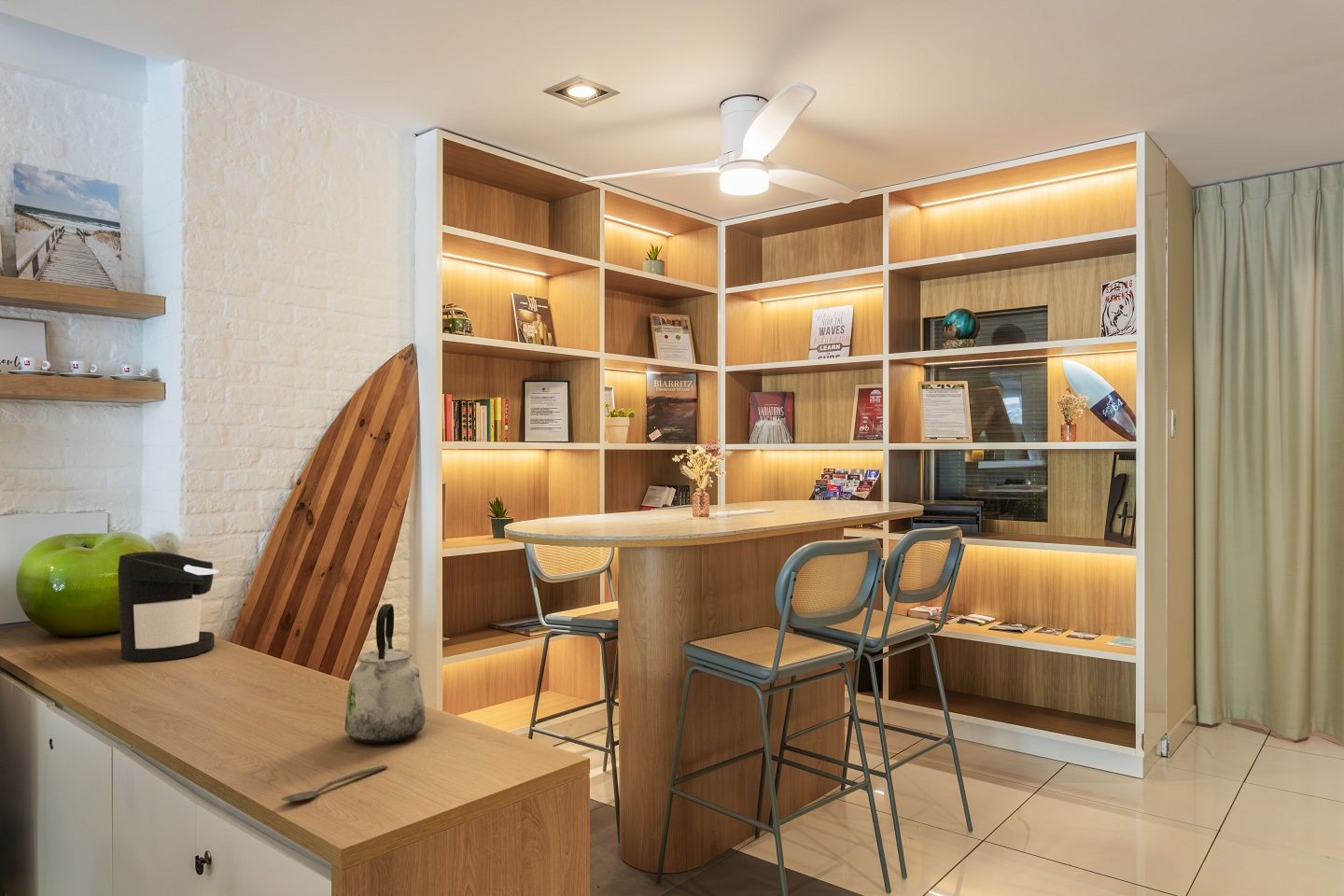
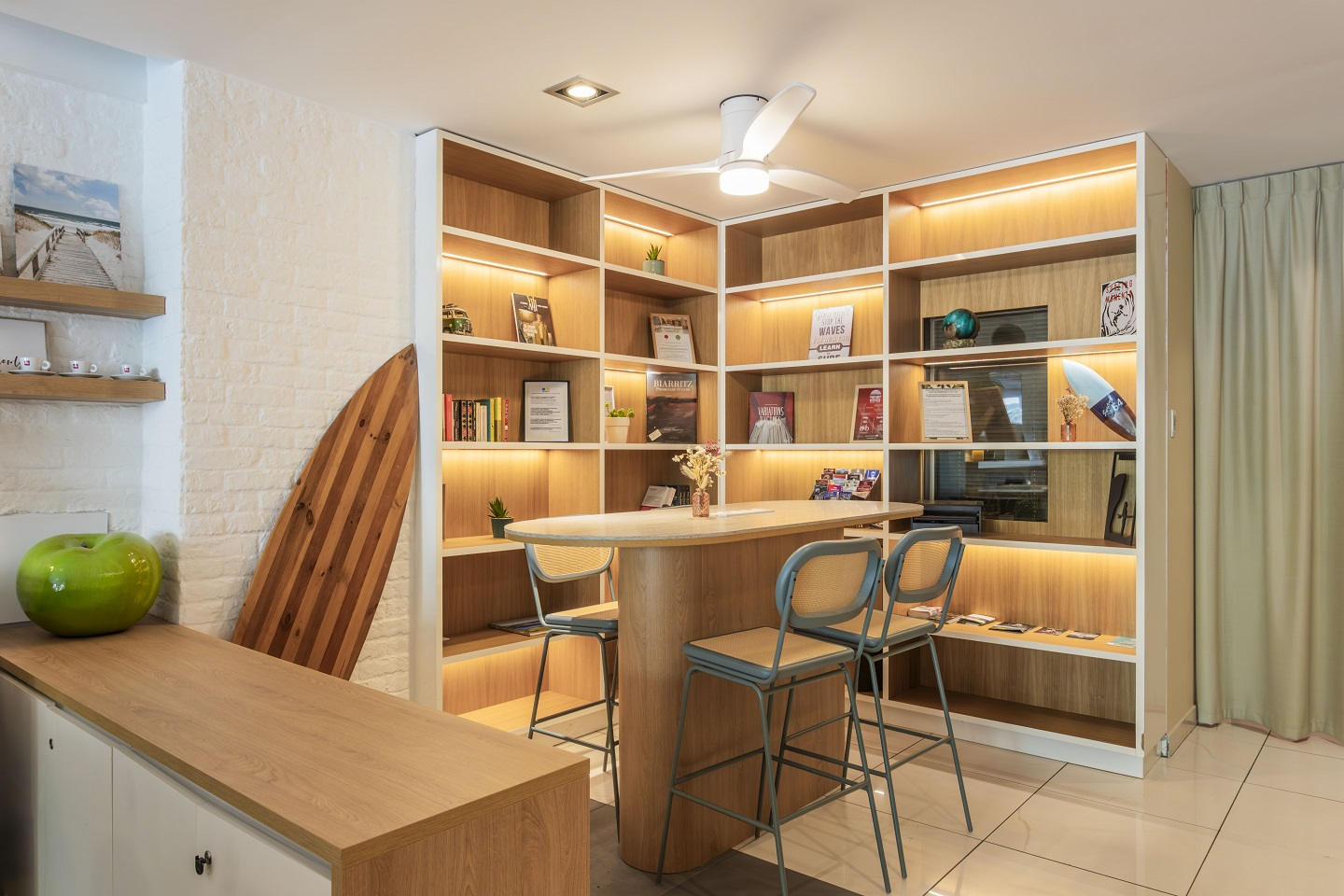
- spoon [280,764,388,802]
- coffee maker [117,551,219,663]
- kettle [343,603,427,744]
